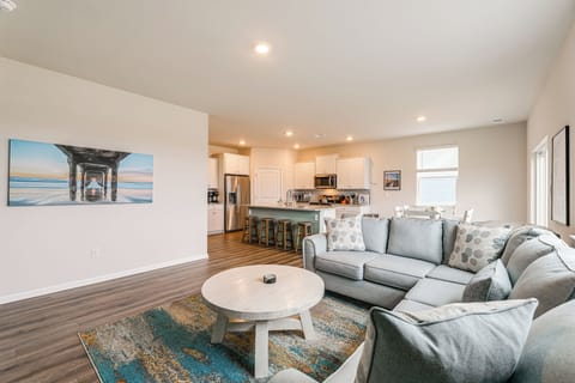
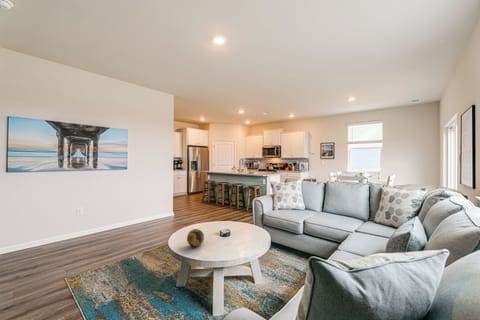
+ decorative orb [186,228,205,248]
